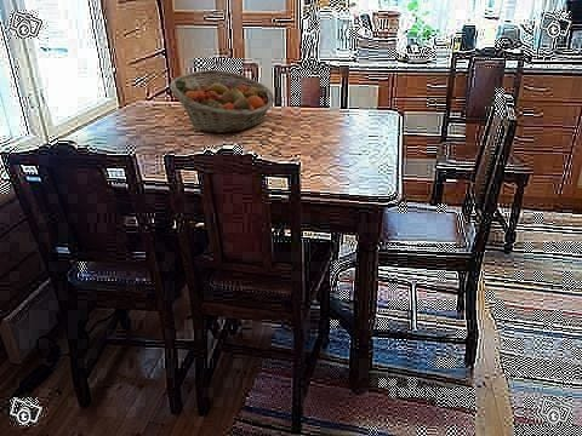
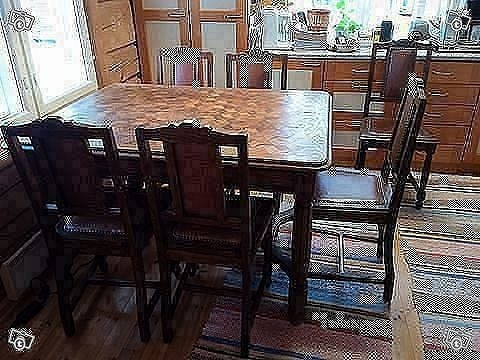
- fruit basket [169,69,275,134]
